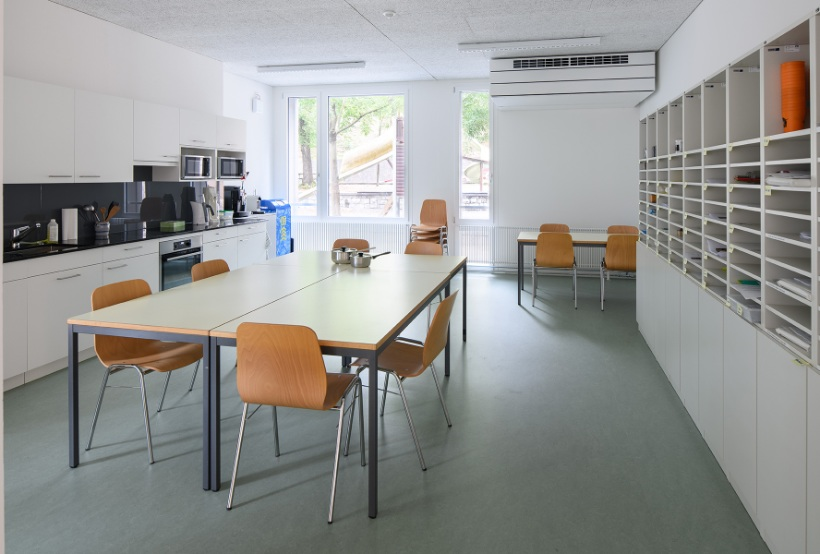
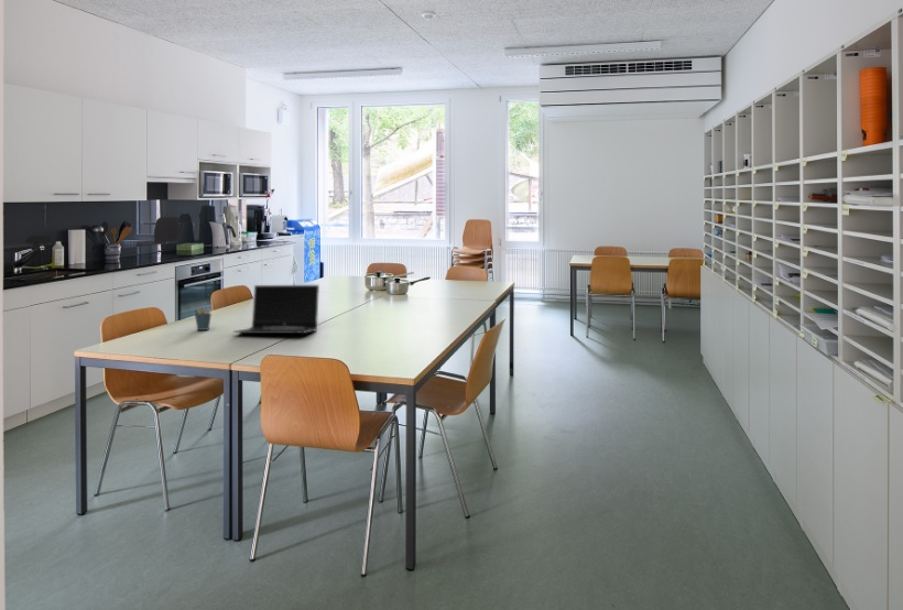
+ pen holder [193,305,213,331]
+ laptop computer [232,284,320,335]
